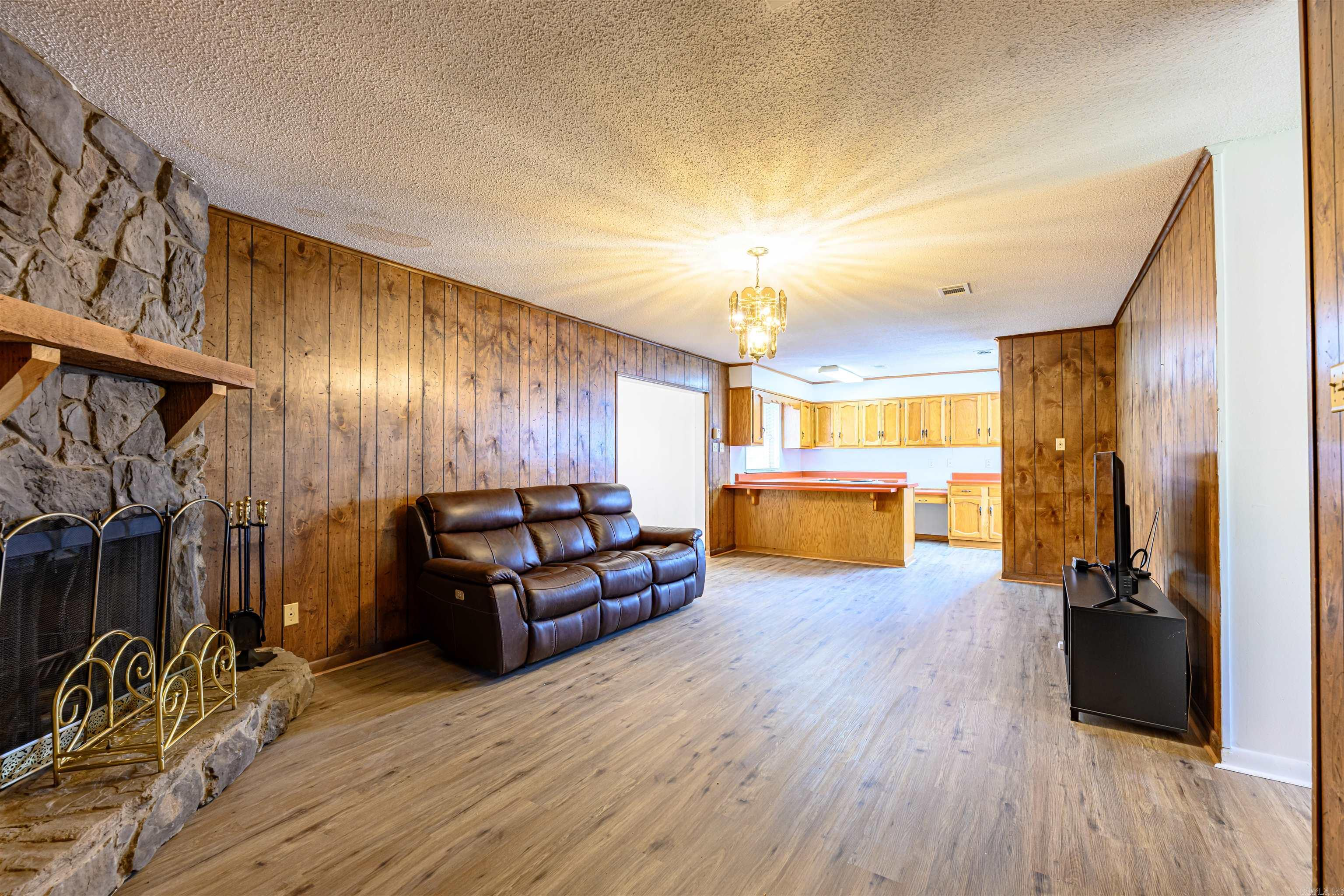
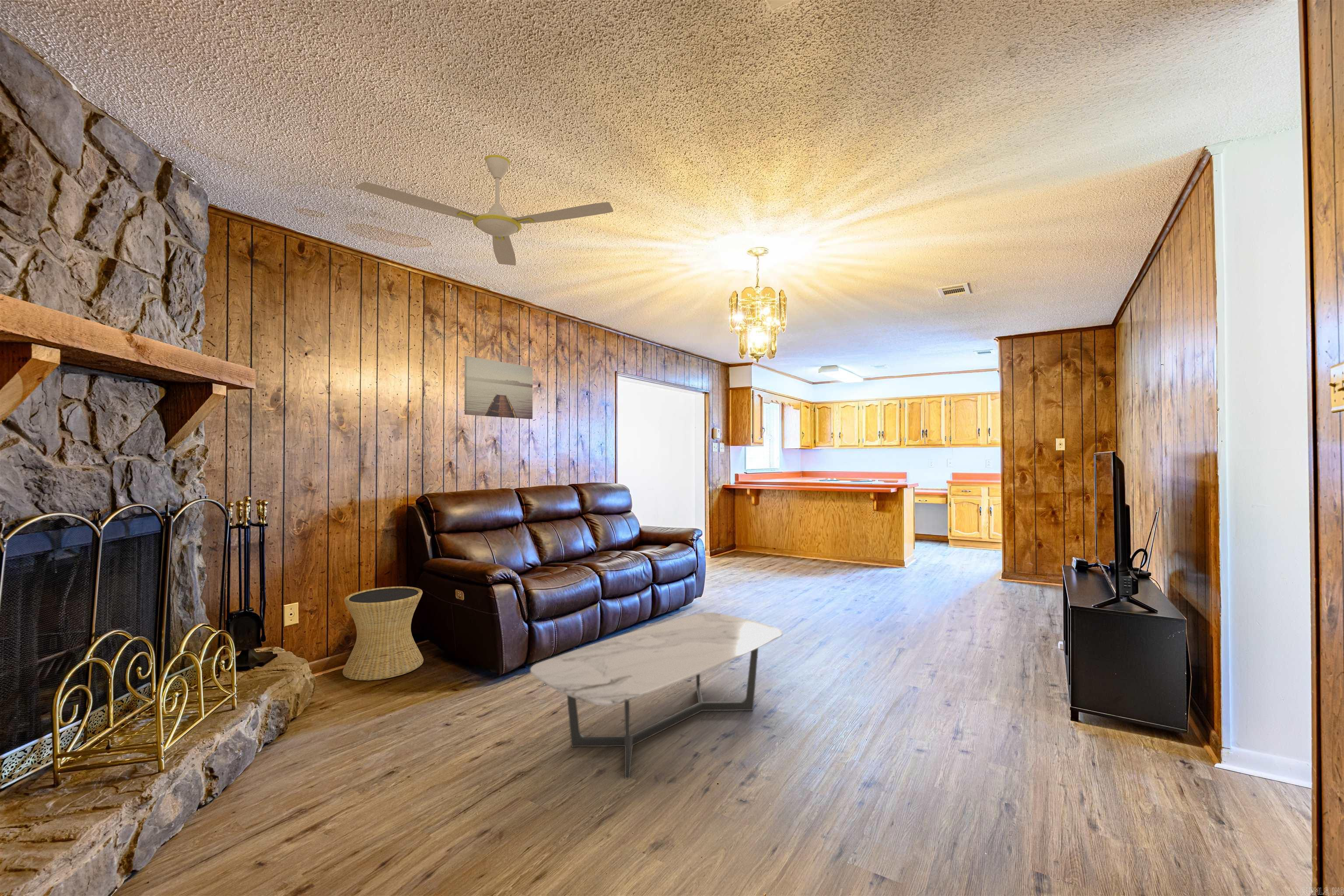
+ coffee table [530,612,783,779]
+ wall art [464,356,533,420]
+ ceiling fan [354,154,614,266]
+ side table [342,586,424,681]
